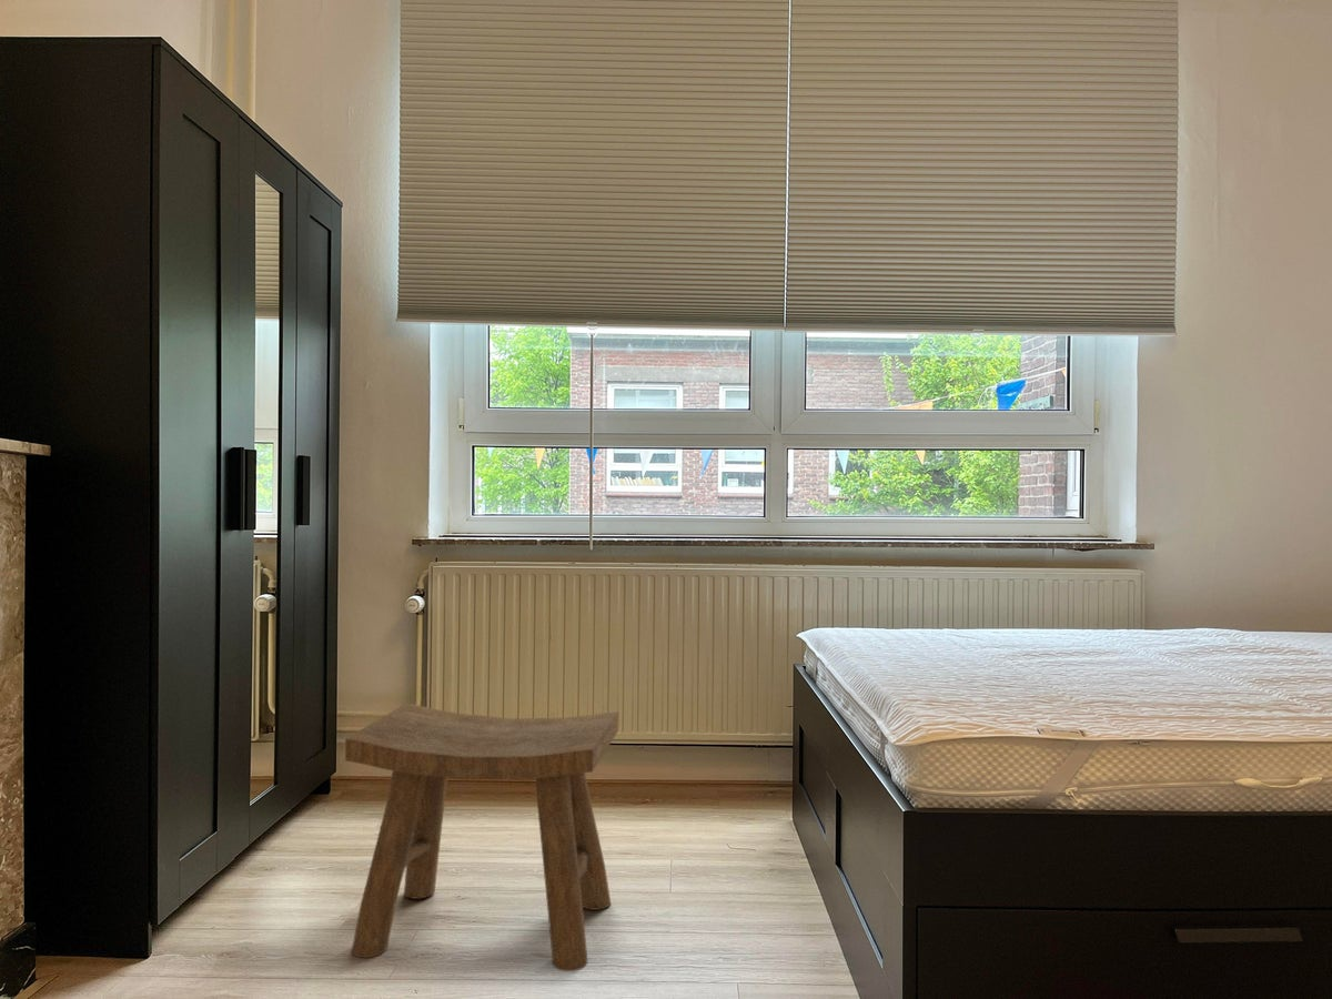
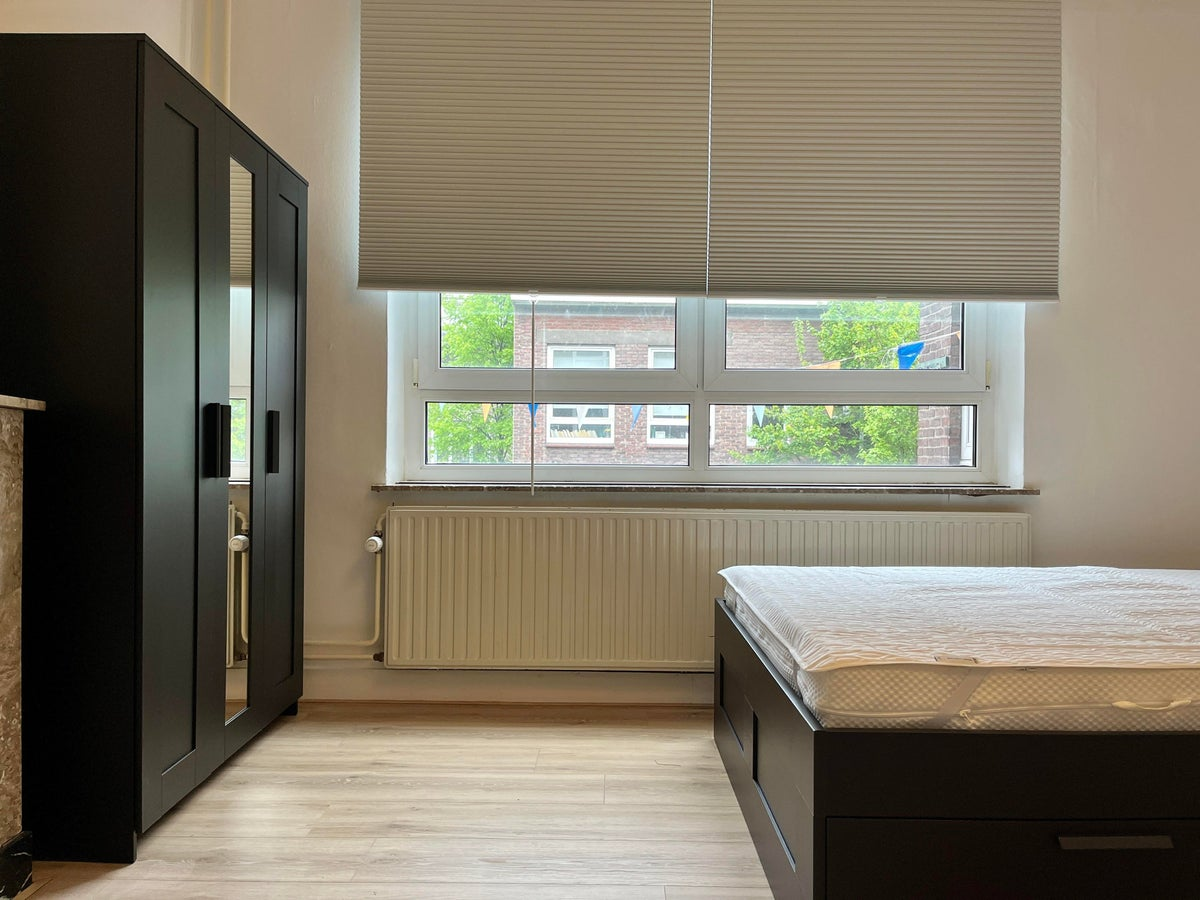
- stool [344,702,619,972]
